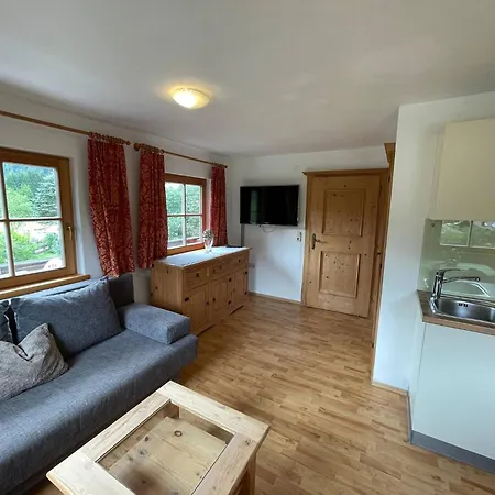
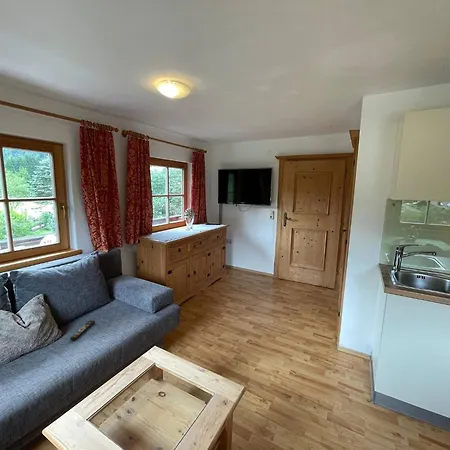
+ remote control [69,319,96,340]
